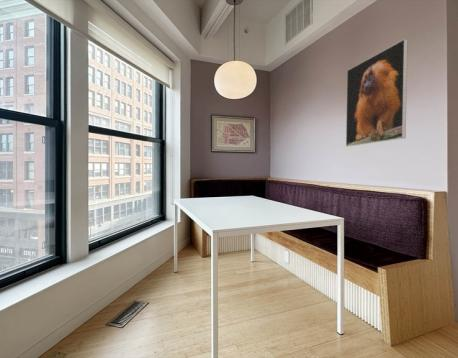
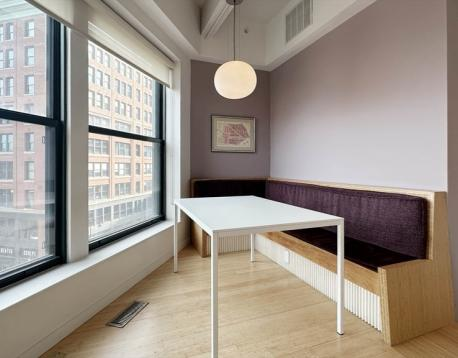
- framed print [345,38,409,147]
